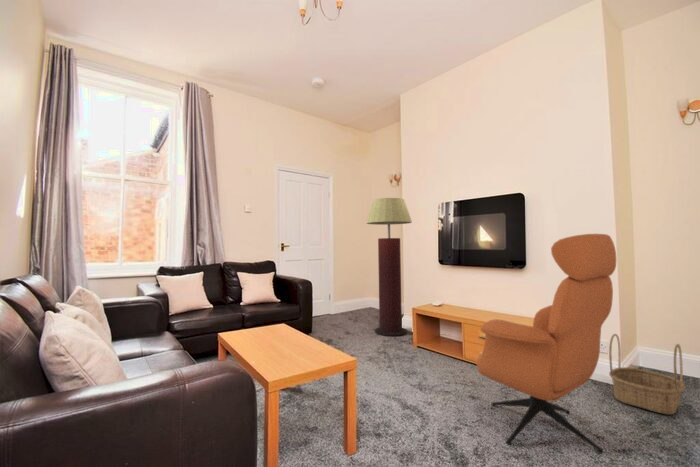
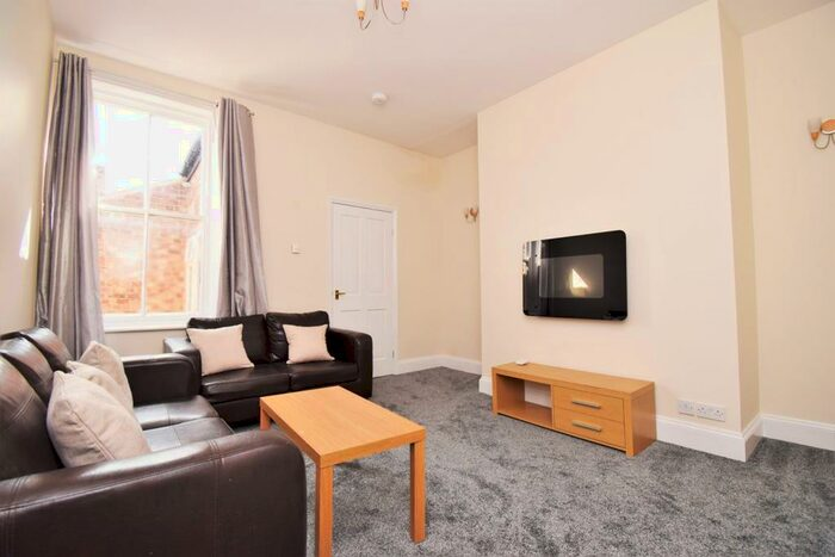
- floor lamp [365,197,413,337]
- armchair [475,233,617,454]
- basket [608,333,687,415]
